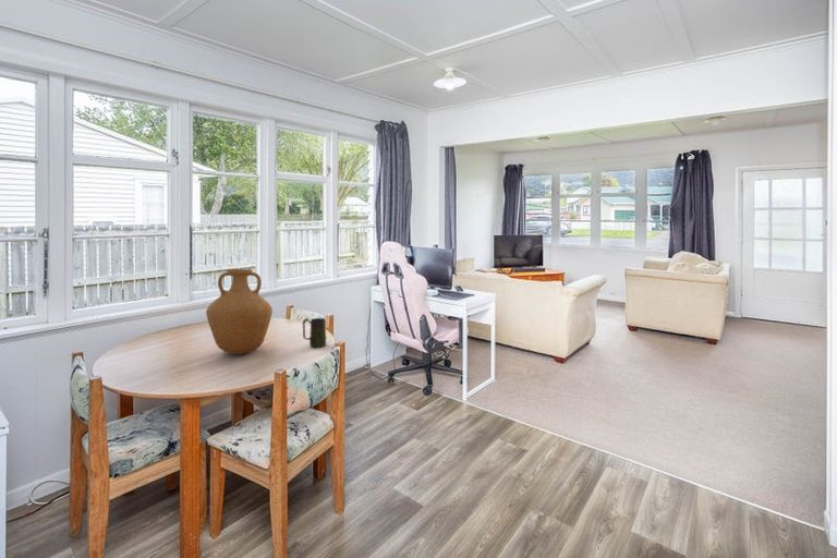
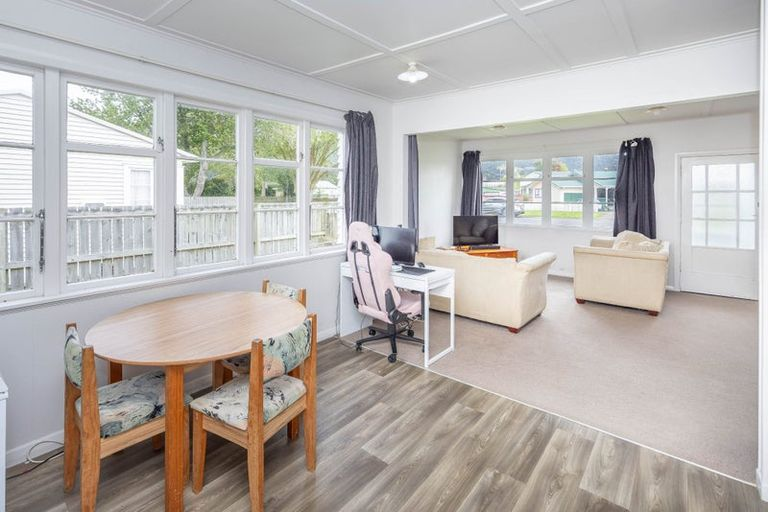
- mug [302,317,327,348]
- vase [205,268,274,355]
